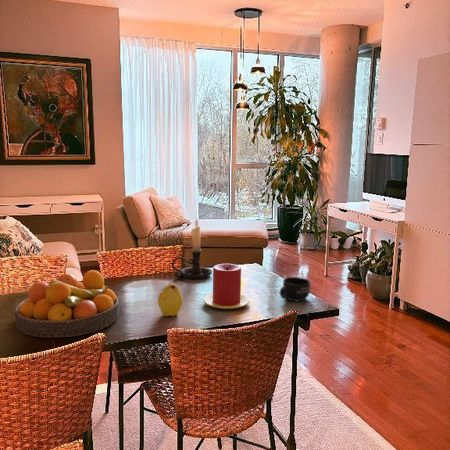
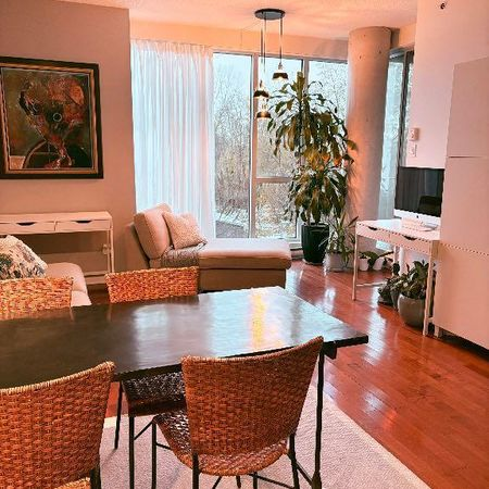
- fruit [157,283,184,317]
- fruit bowl [13,269,120,339]
- candle [203,263,251,310]
- mug [278,276,312,303]
- candle holder [171,217,213,280]
